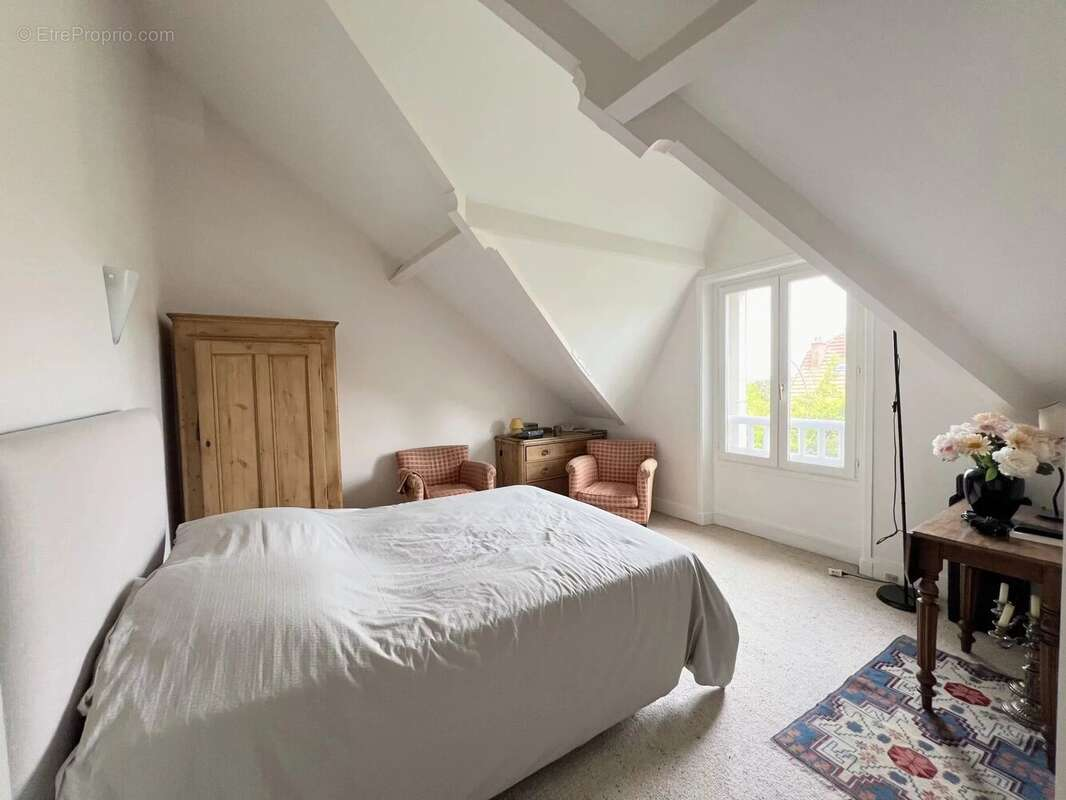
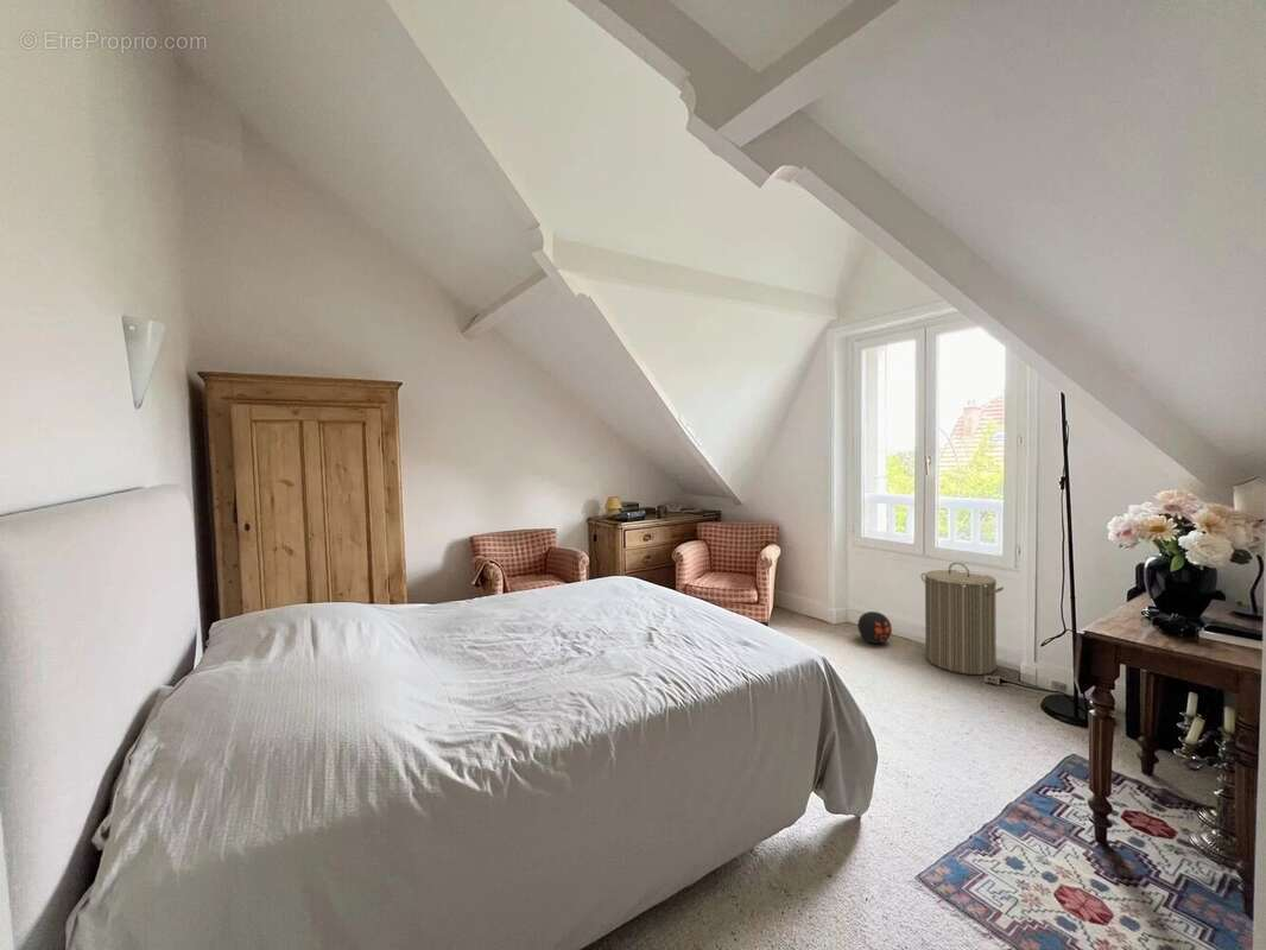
+ laundry hamper [919,562,1005,676]
+ decorative ball [856,610,893,645]
